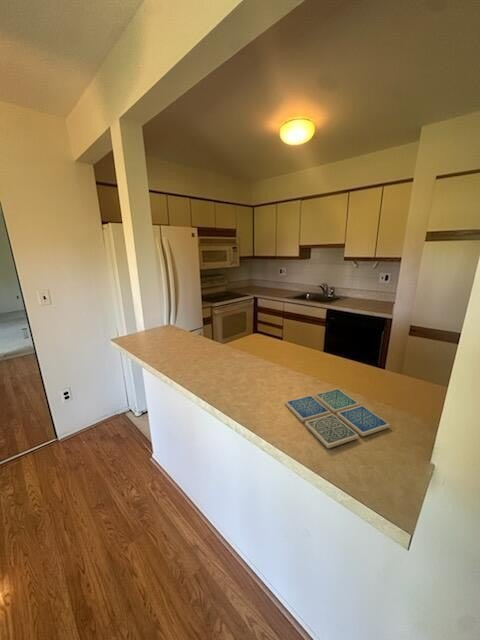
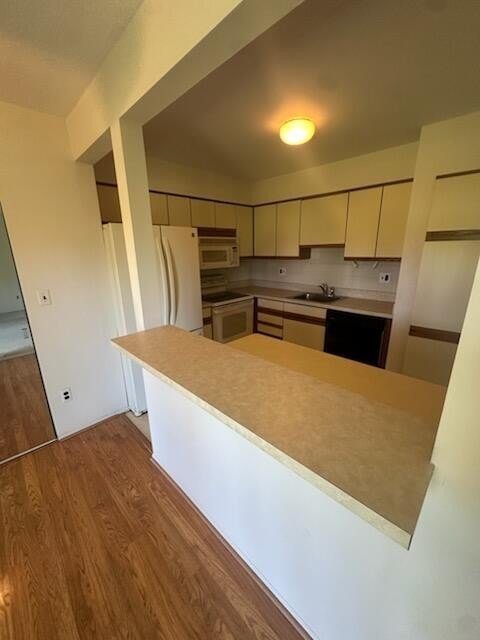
- drink coaster [284,388,391,449]
